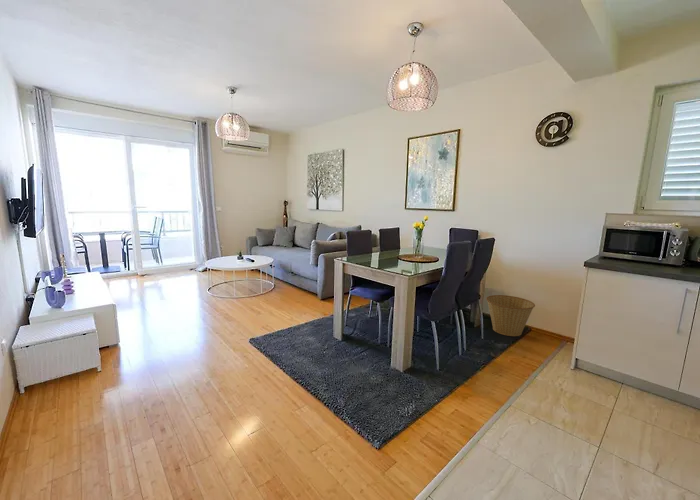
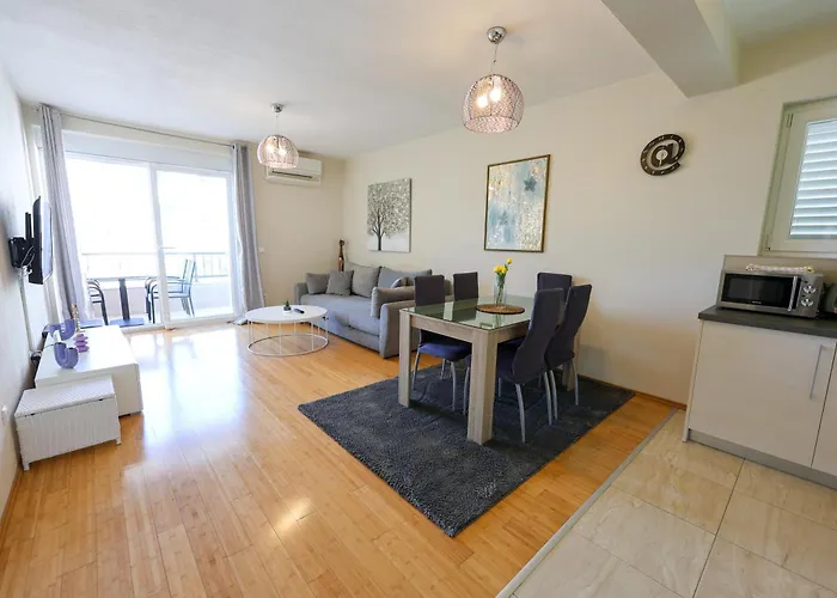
- basket [485,294,536,337]
